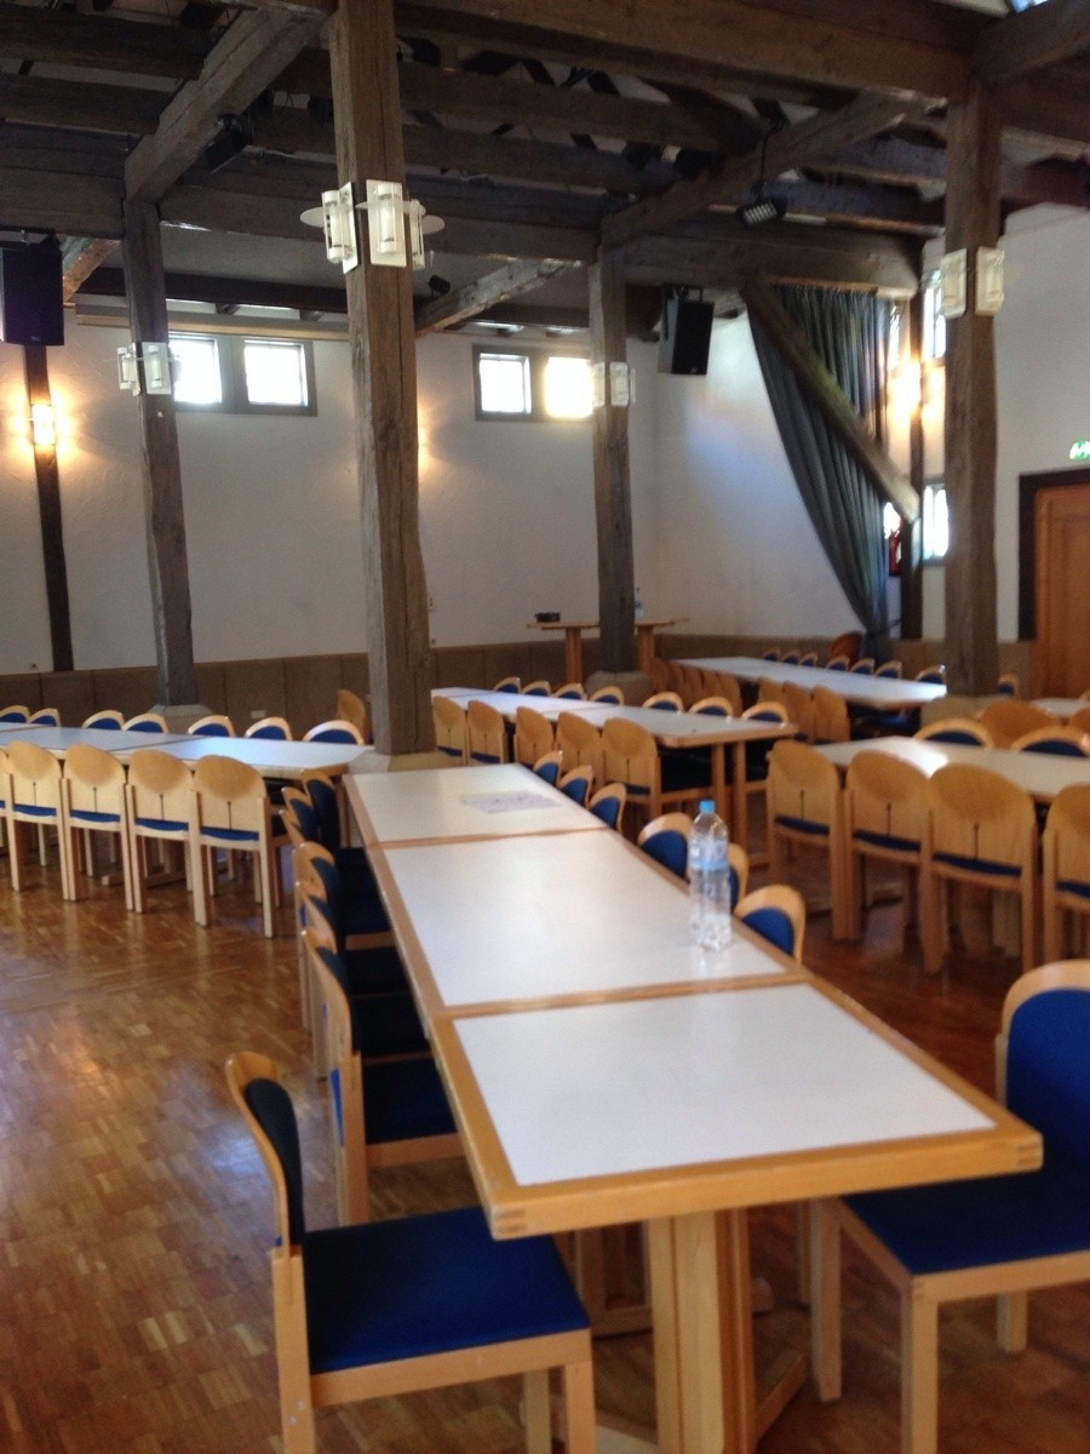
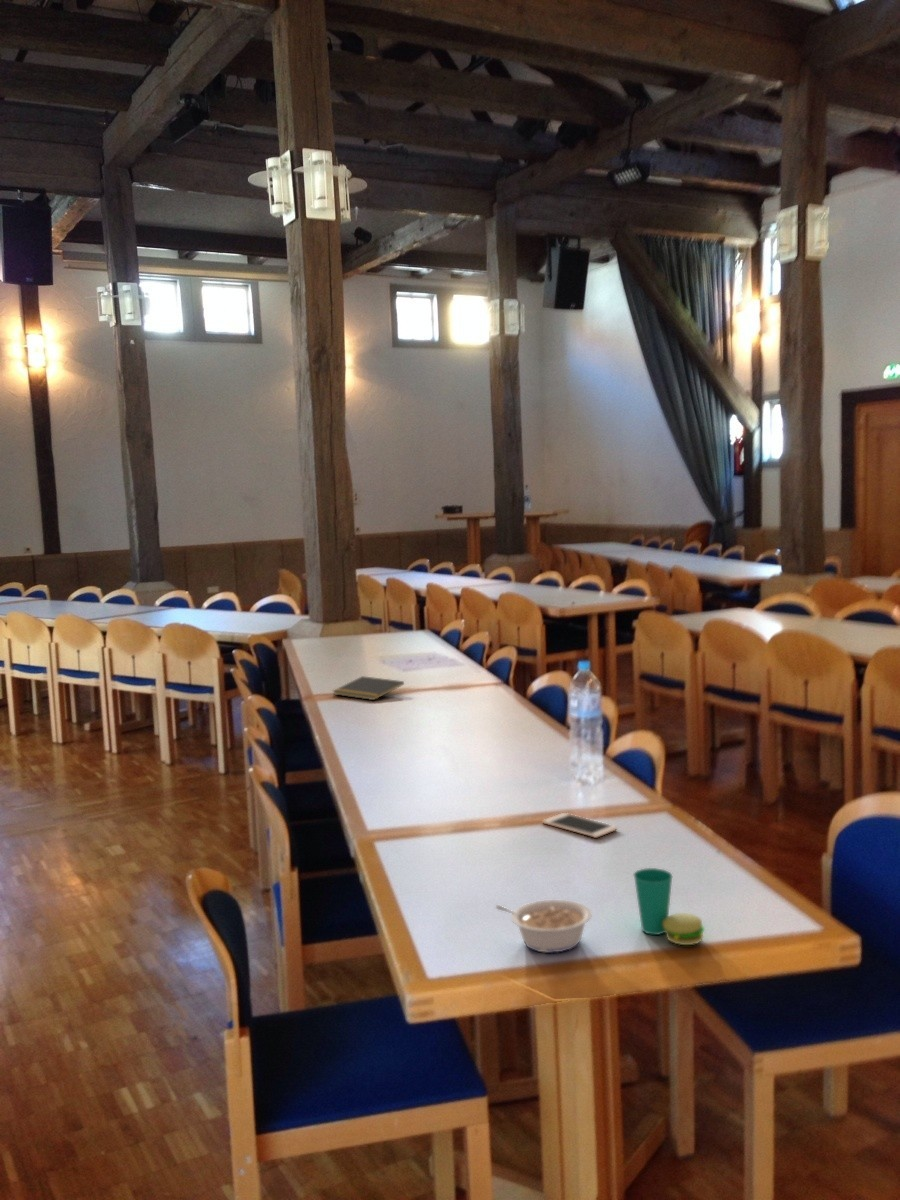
+ cup [632,867,706,946]
+ legume [495,899,593,954]
+ cell phone [541,812,619,839]
+ notepad [332,675,405,701]
